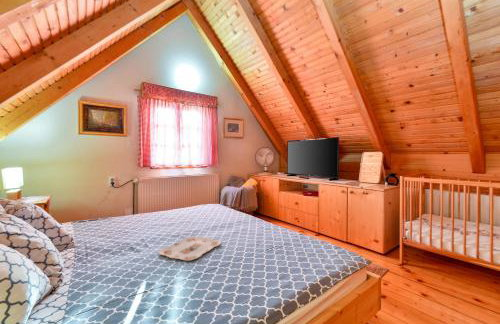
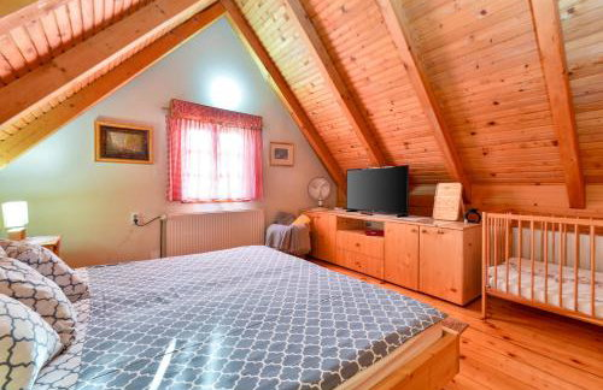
- serving tray [158,236,222,262]
